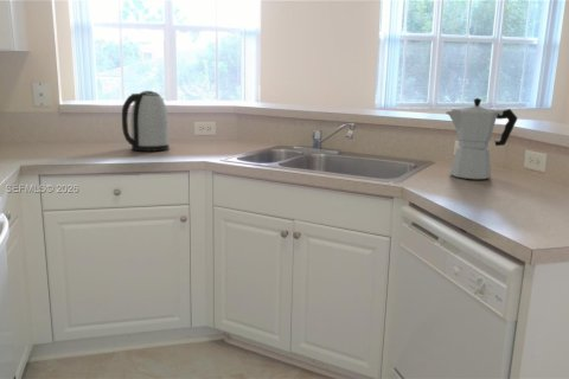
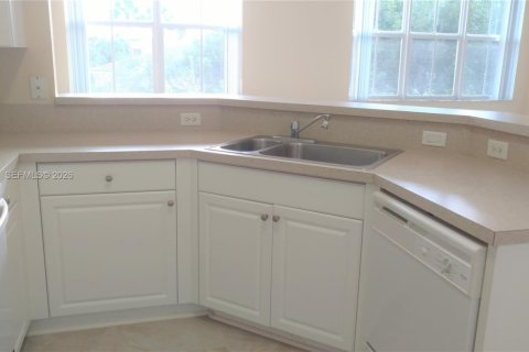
- moka pot [445,97,518,180]
- kettle [121,90,171,153]
